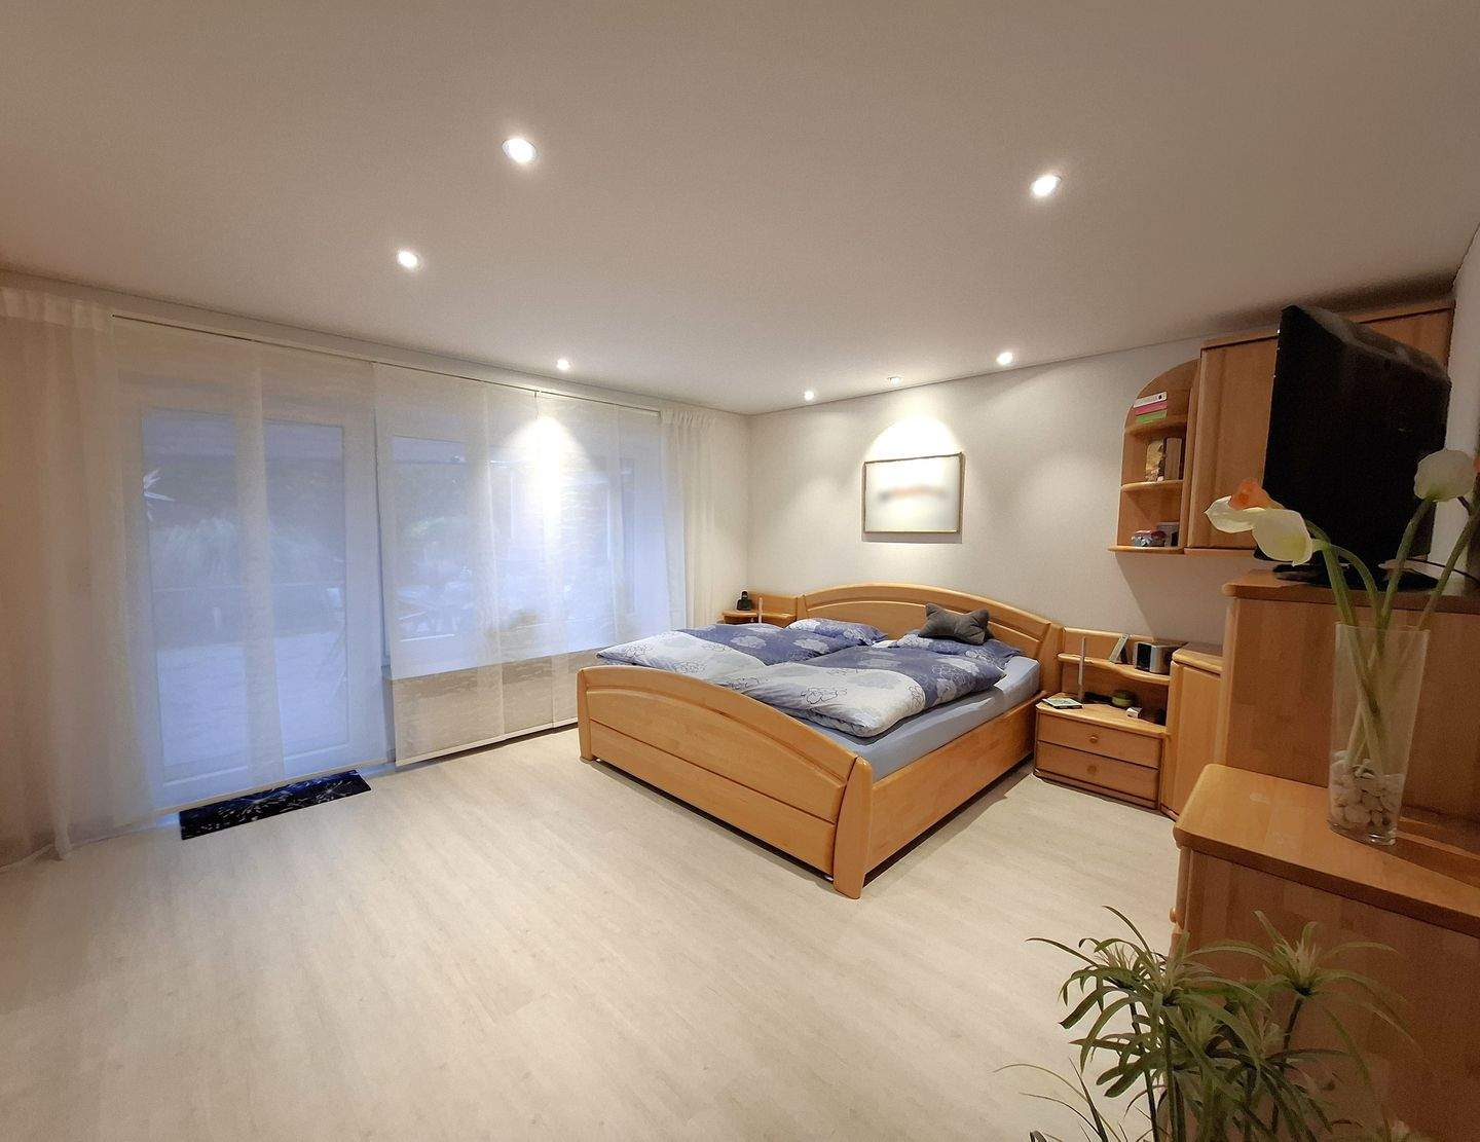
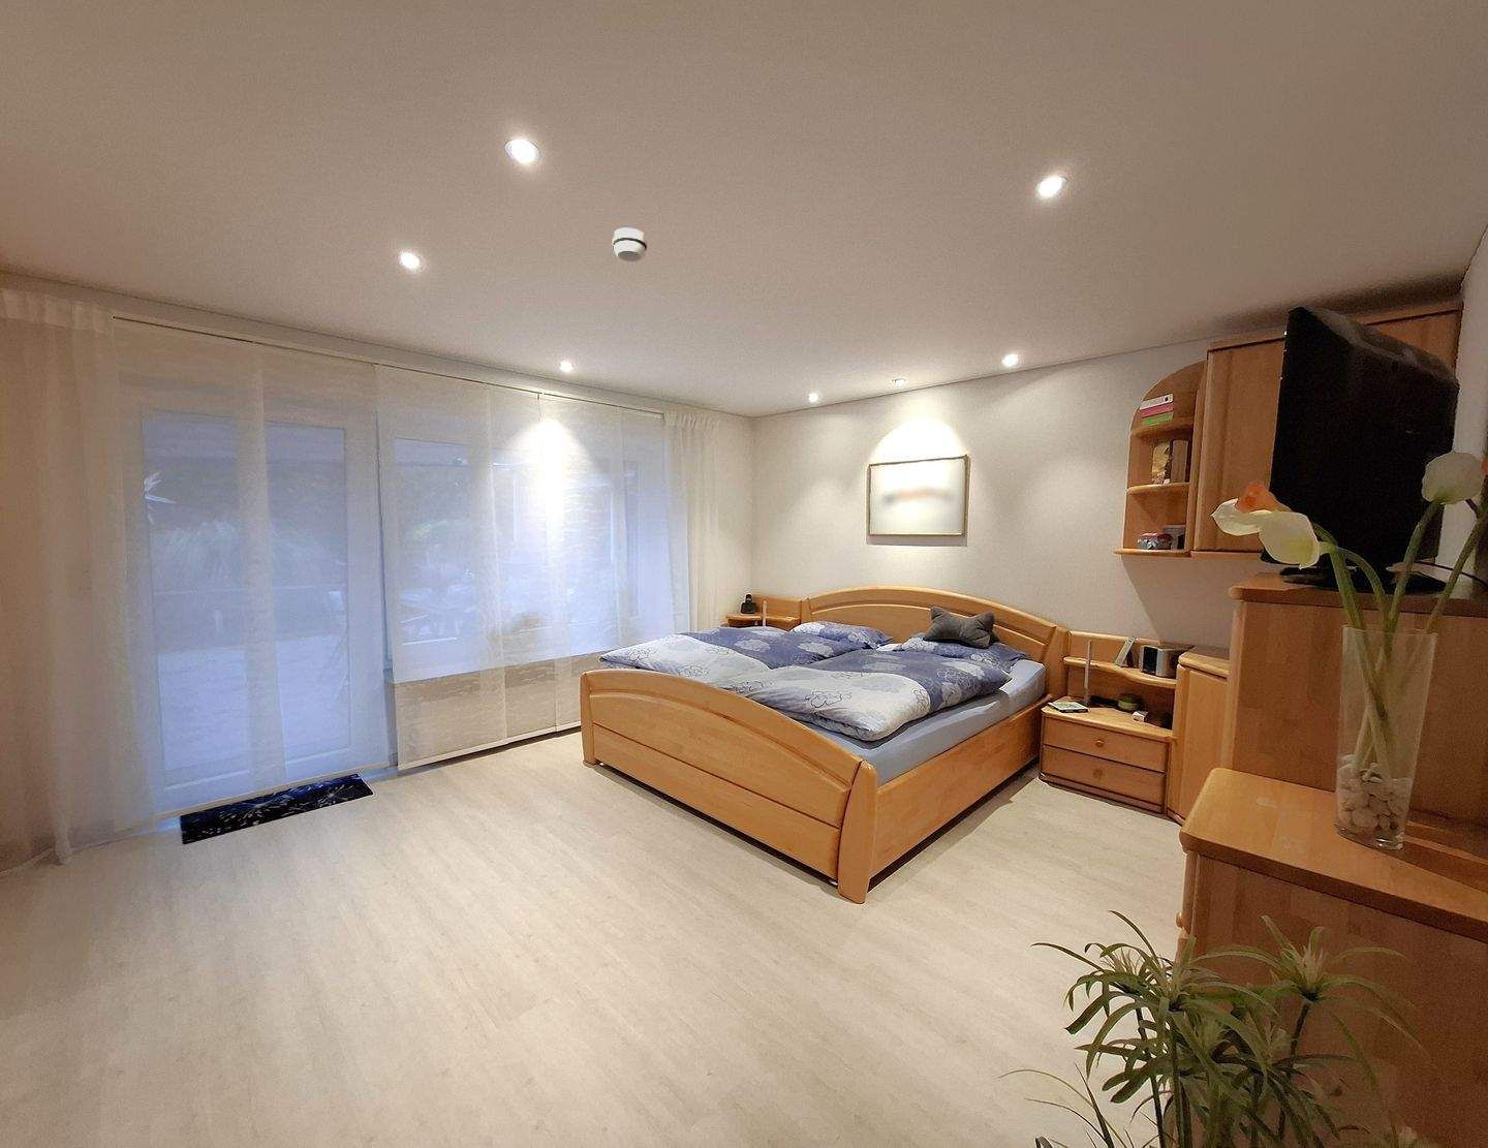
+ smoke detector [610,228,648,263]
